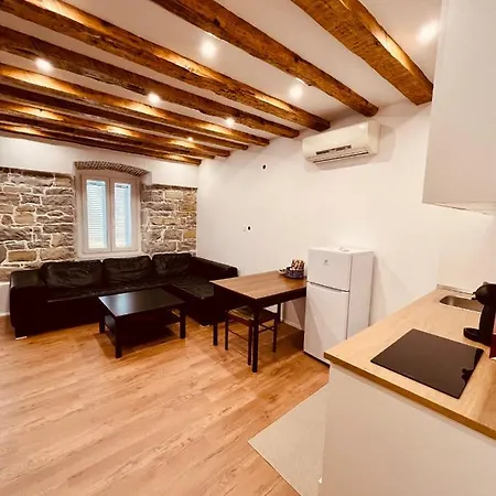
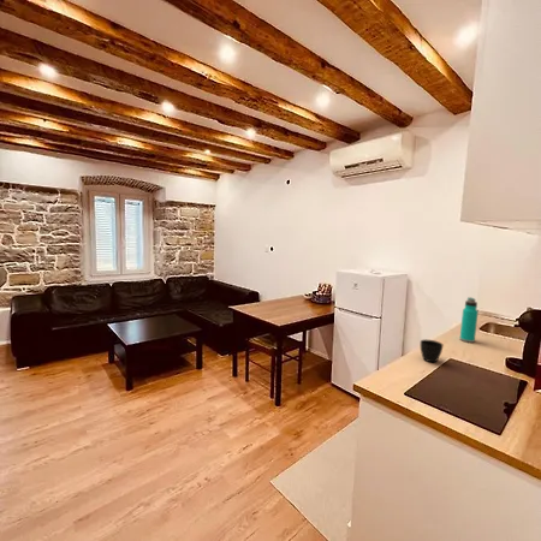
+ cup [420,338,444,363]
+ water bottle [458,296,480,344]
